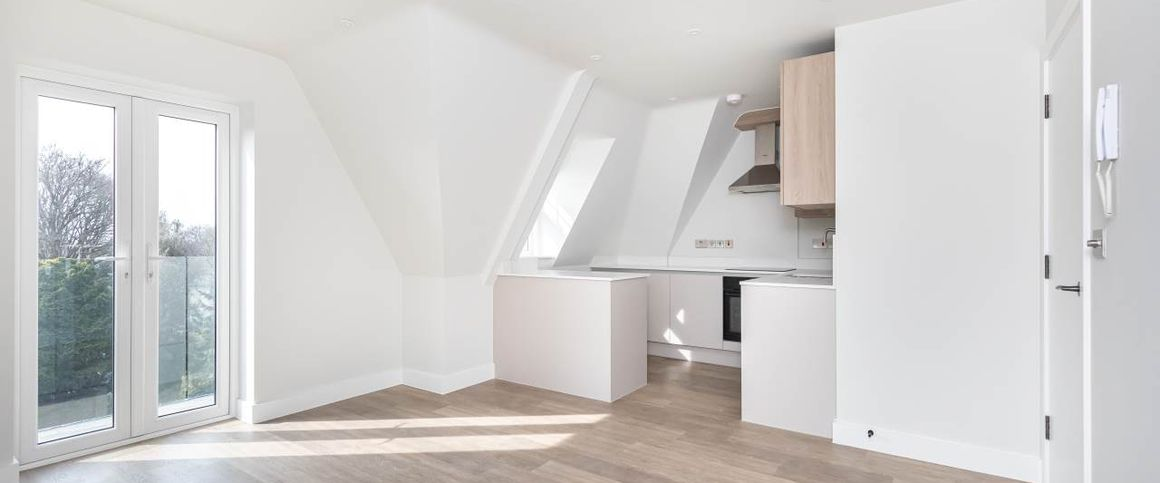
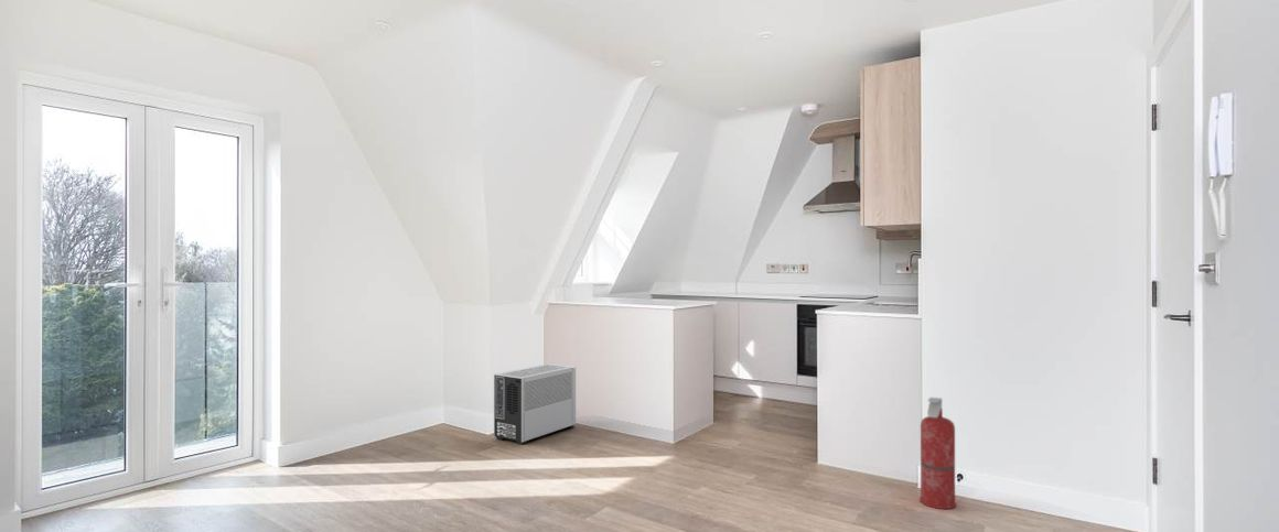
+ fire extinguisher [918,397,957,510]
+ air purifier [493,362,577,446]
